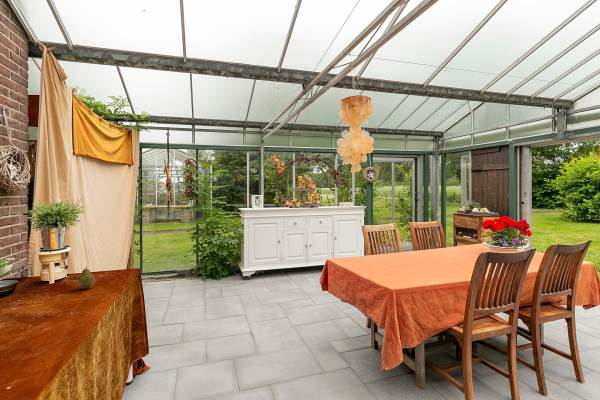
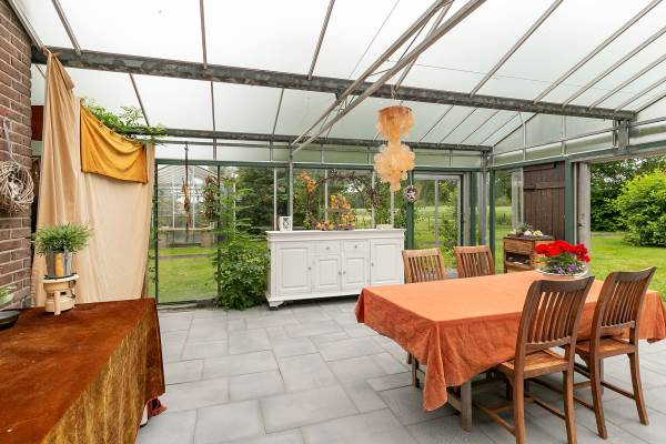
- fruit [76,265,96,290]
